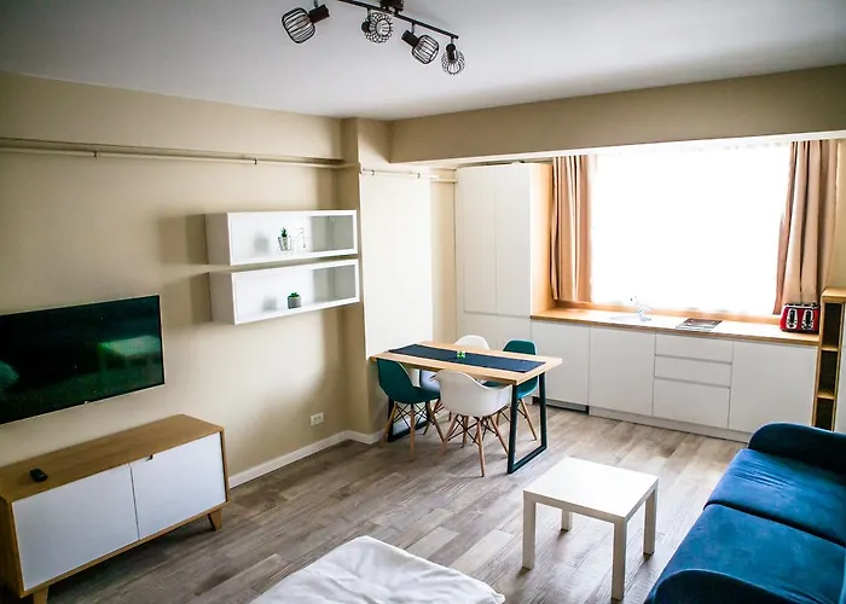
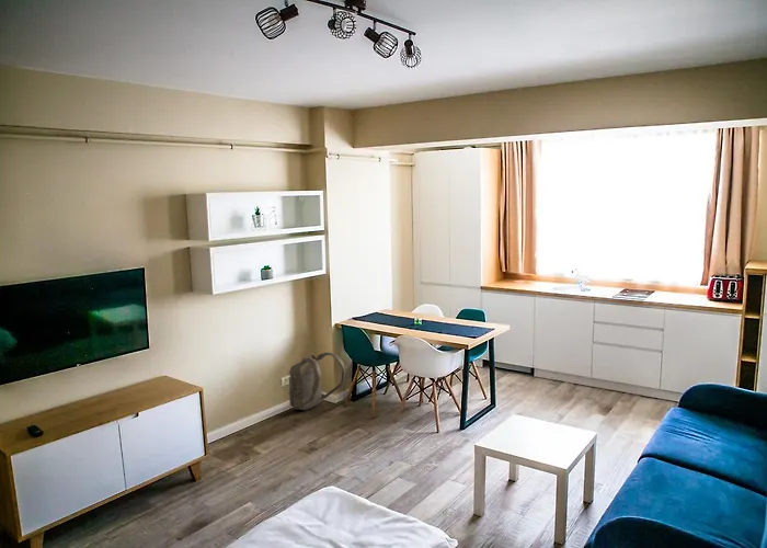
+ backpack [288,352,346,411]
